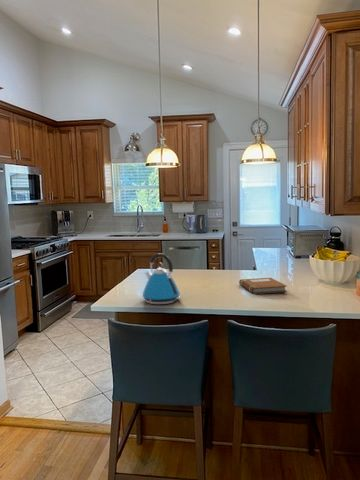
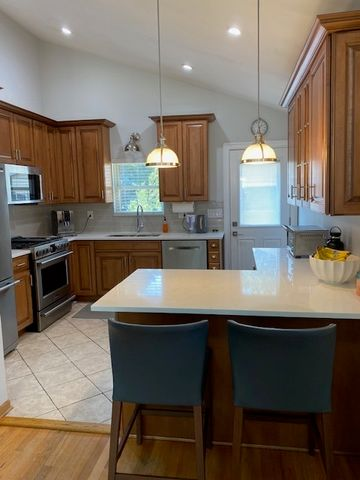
- kettle [141,252,181,305]
- notebook [238,277,288,295]
